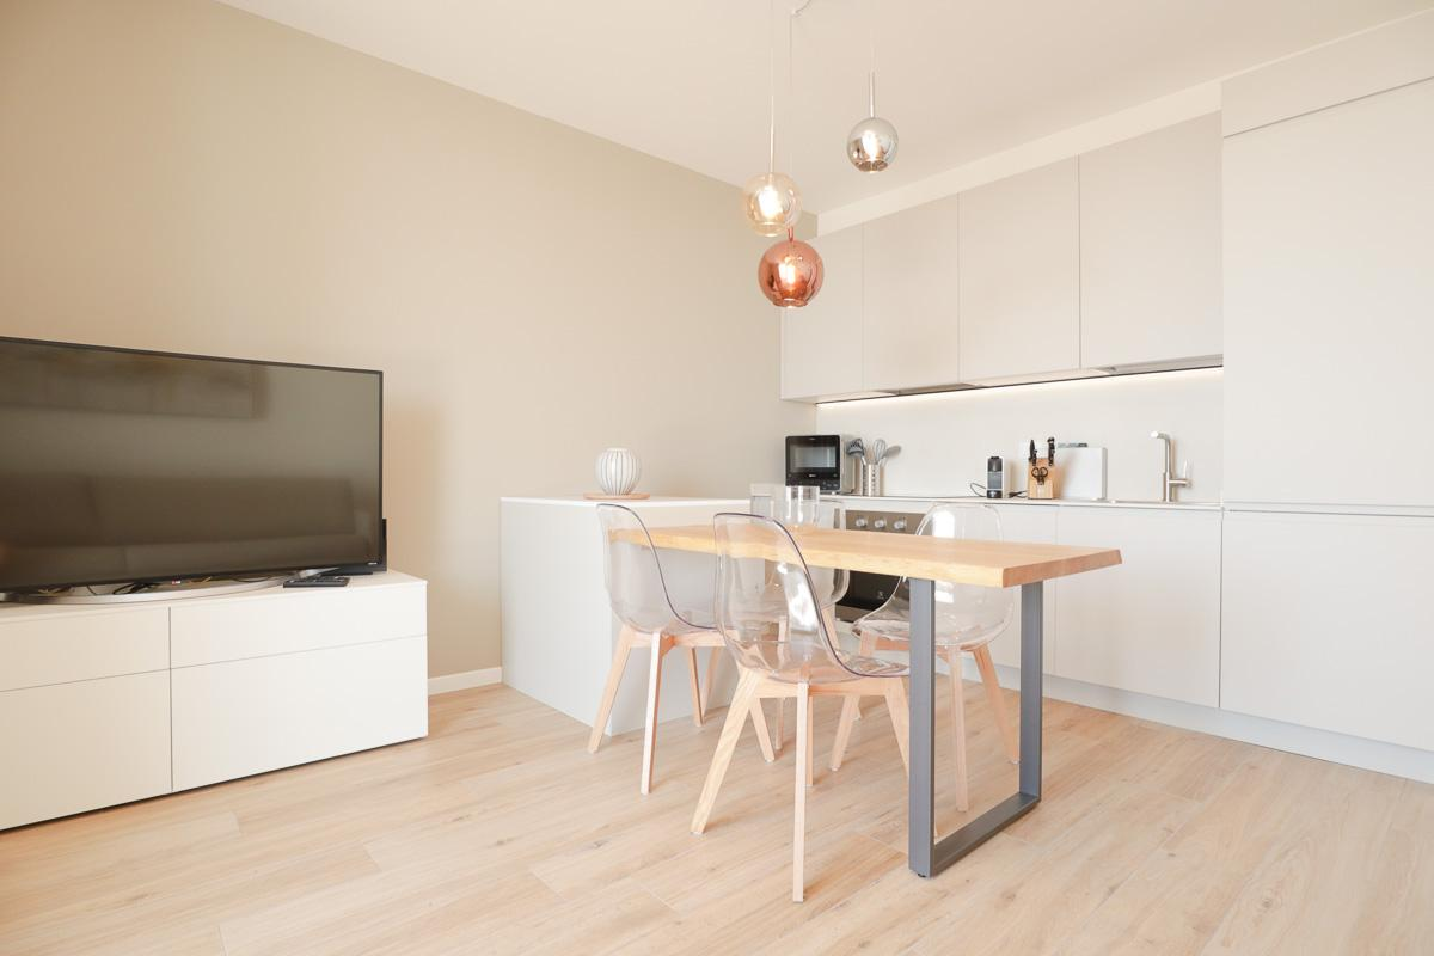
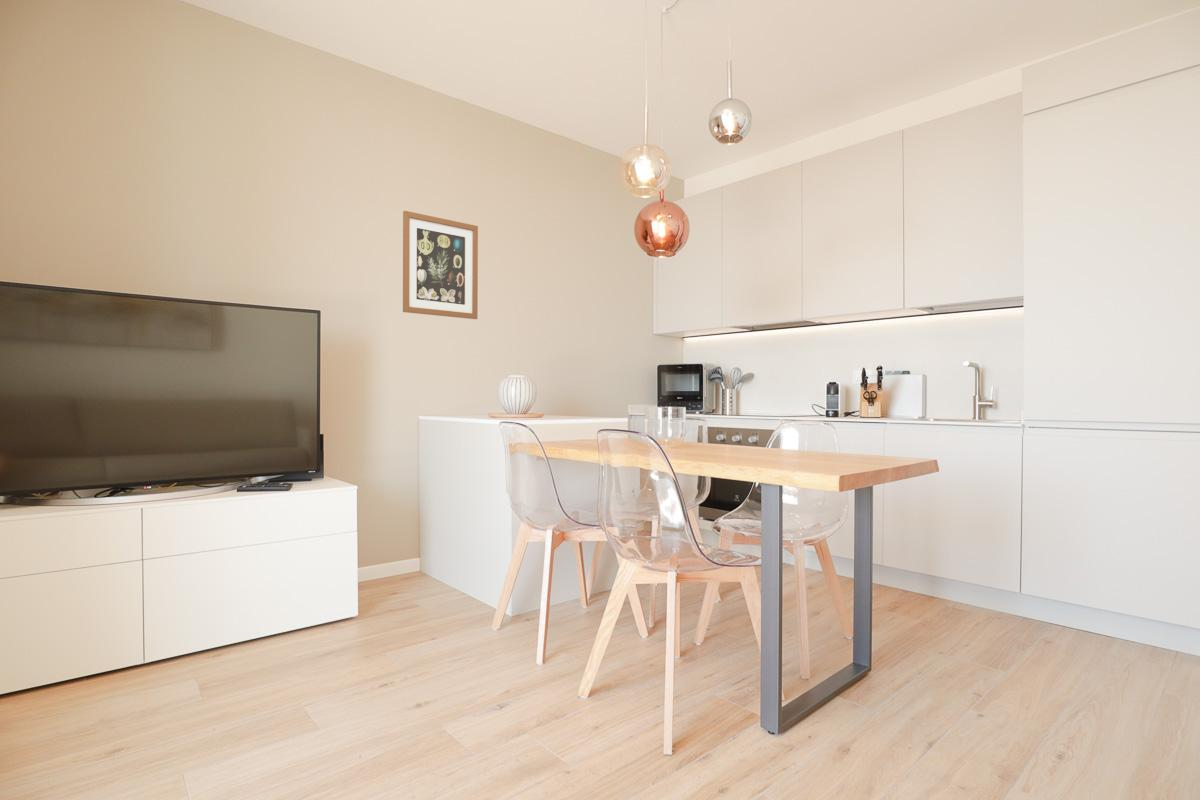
+ wall art [402,210,479,320]
